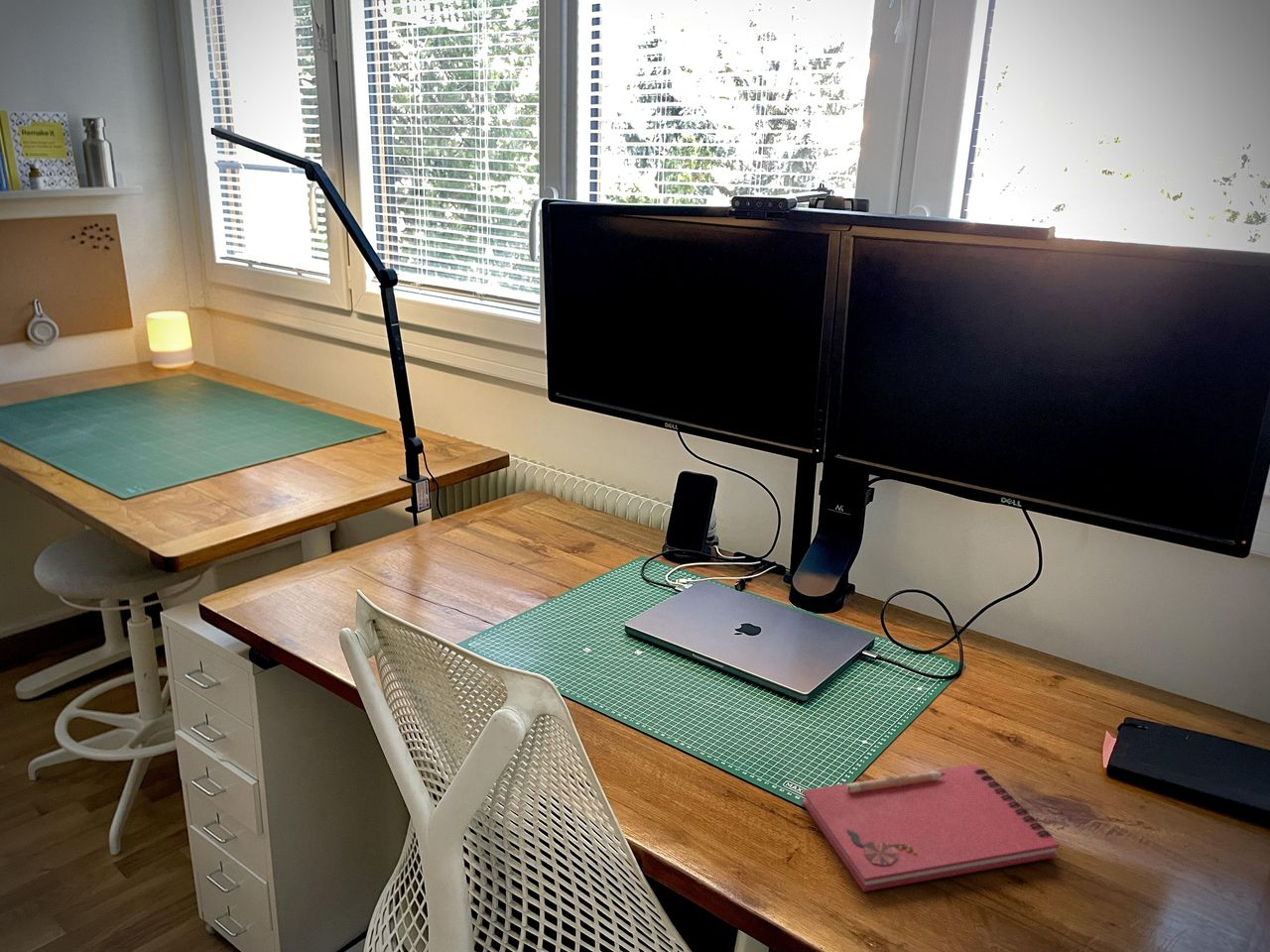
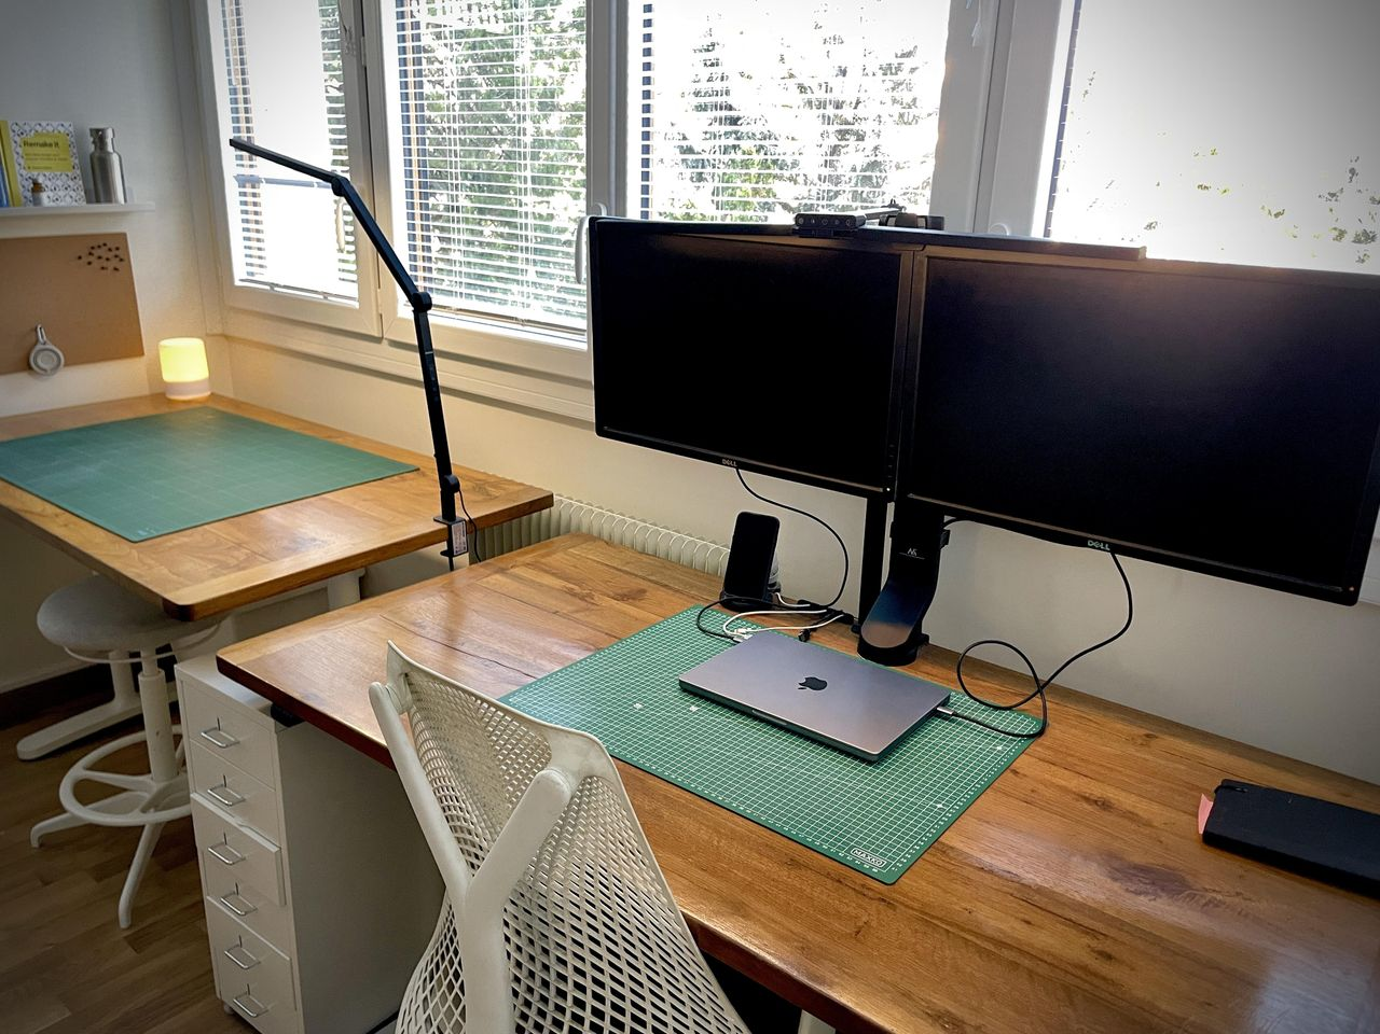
- notebook [801,764,1060,892]
